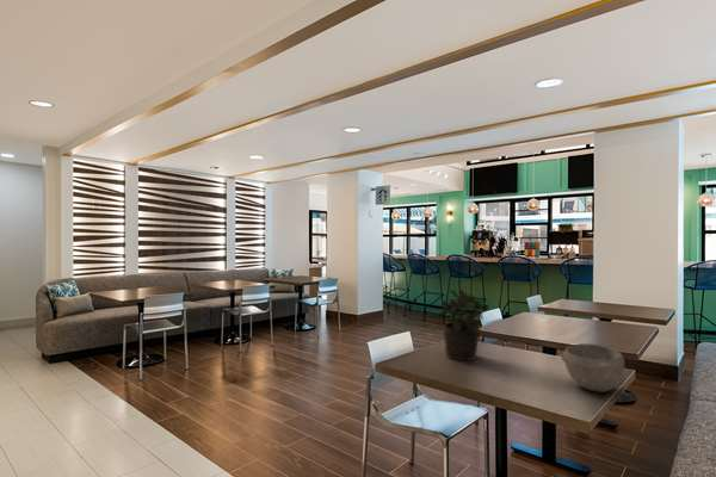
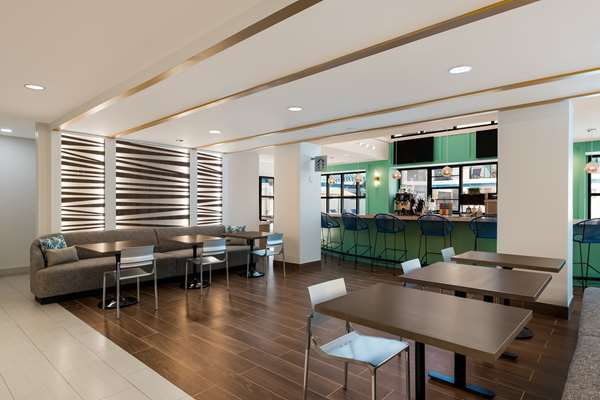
- bowl [561,342,626,394]
- potted plant [437,285,490,361]
